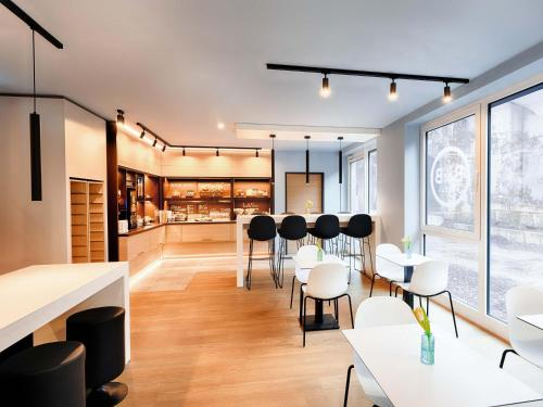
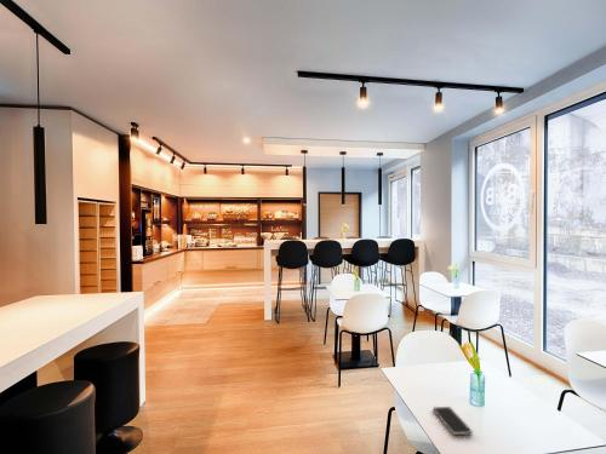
+ smartphone [431,406,473,436]
